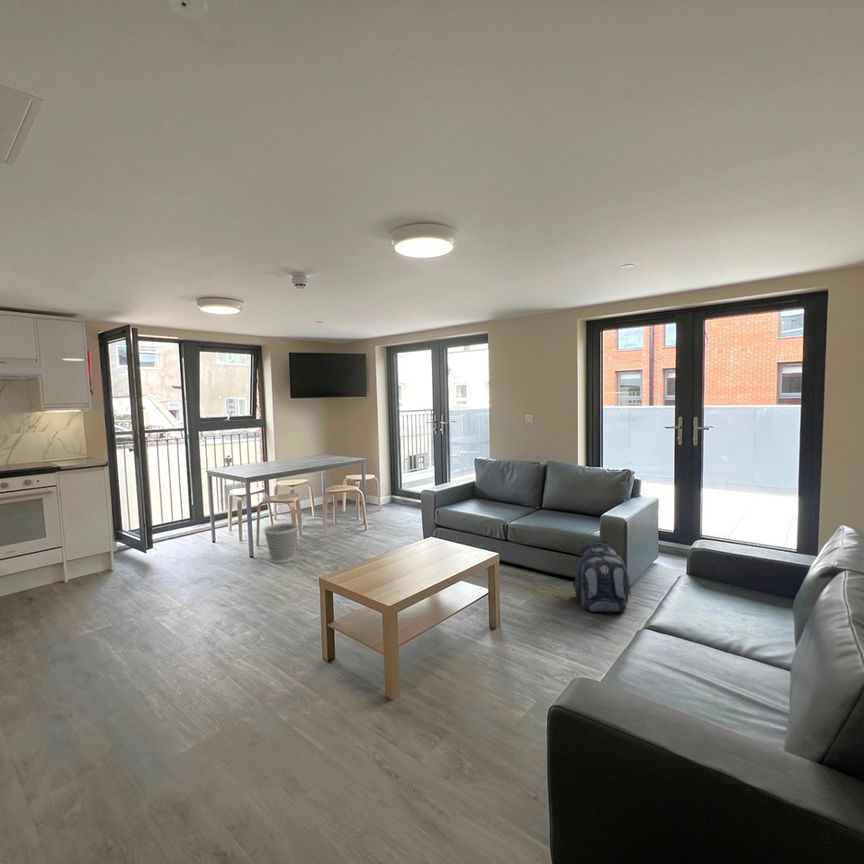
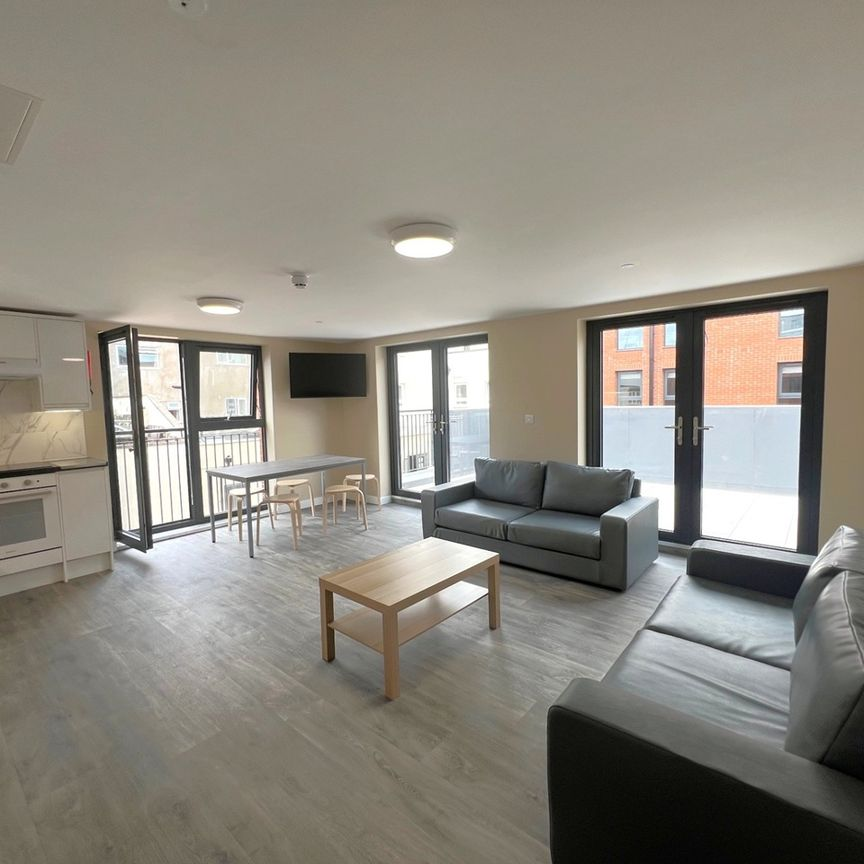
- wastebasket [263,522,299,564]
- backpack [572,539,632,615]
